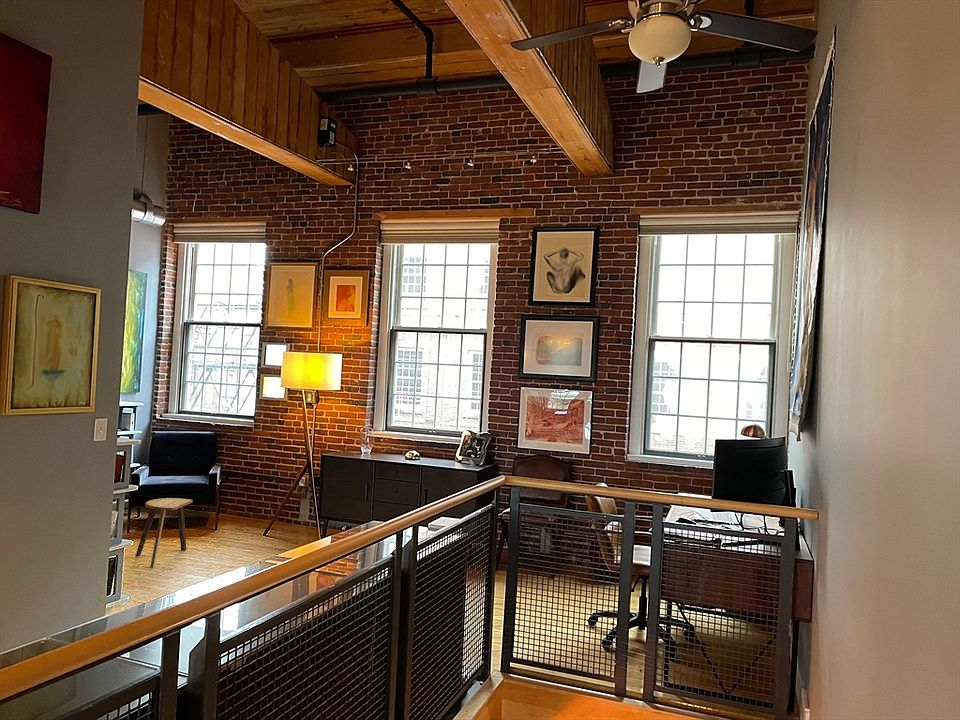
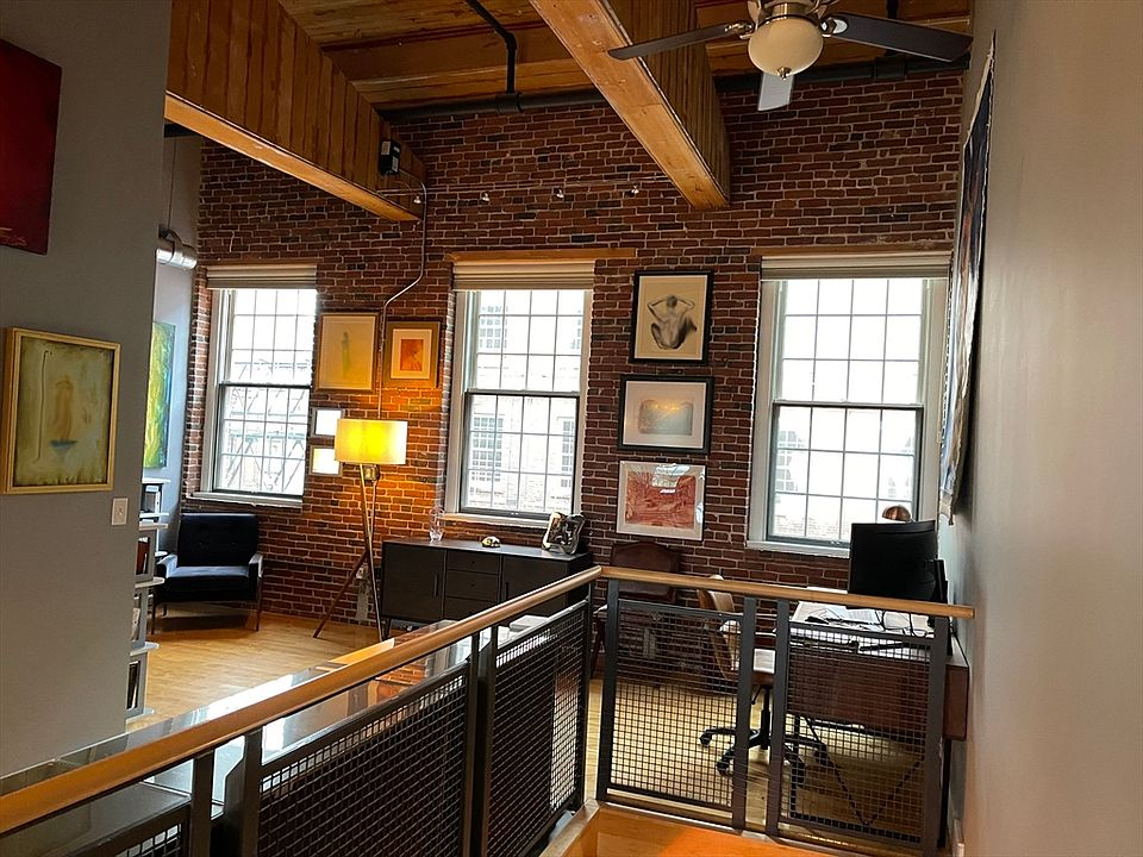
- stool [134,497,194,568]
